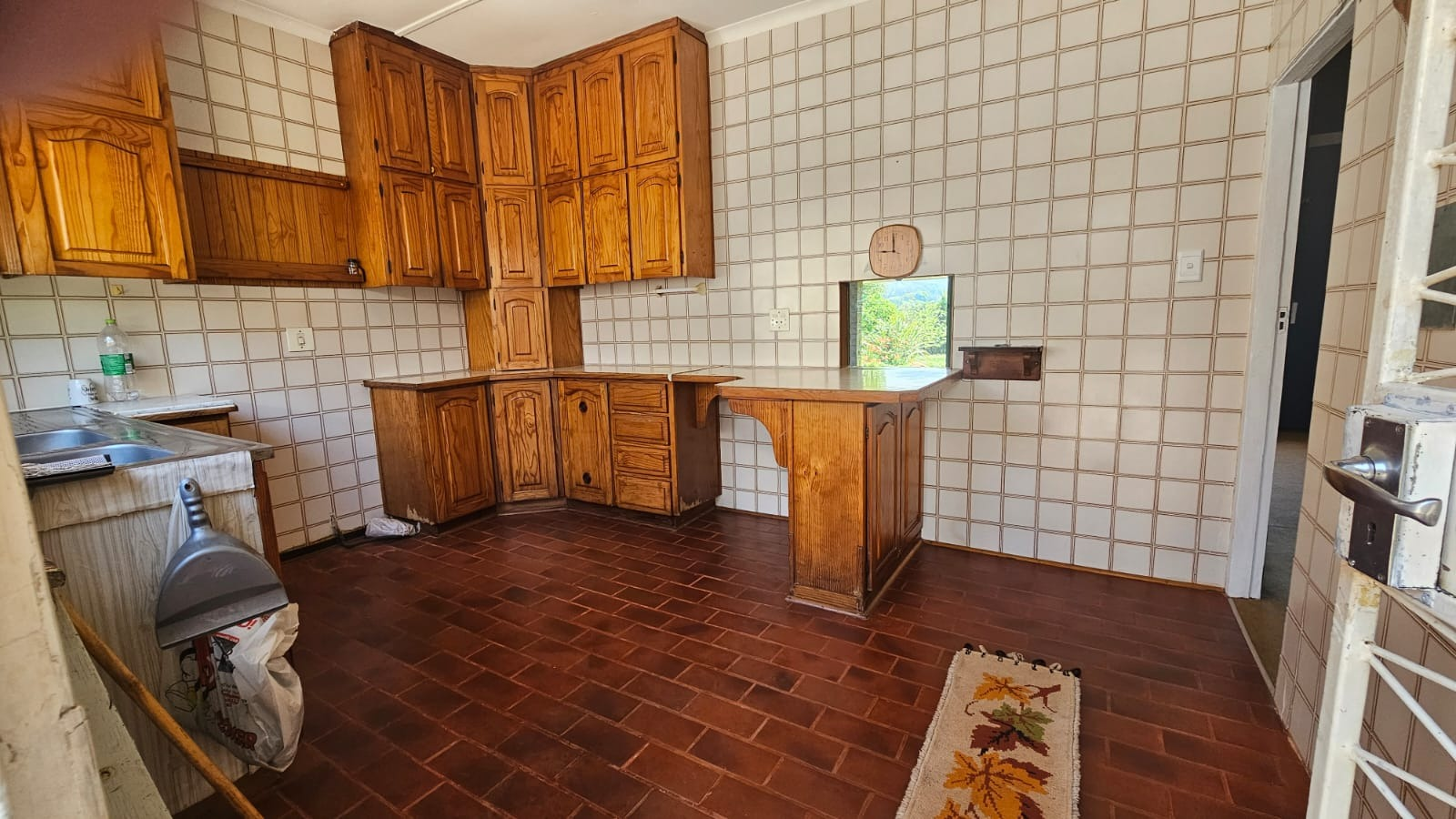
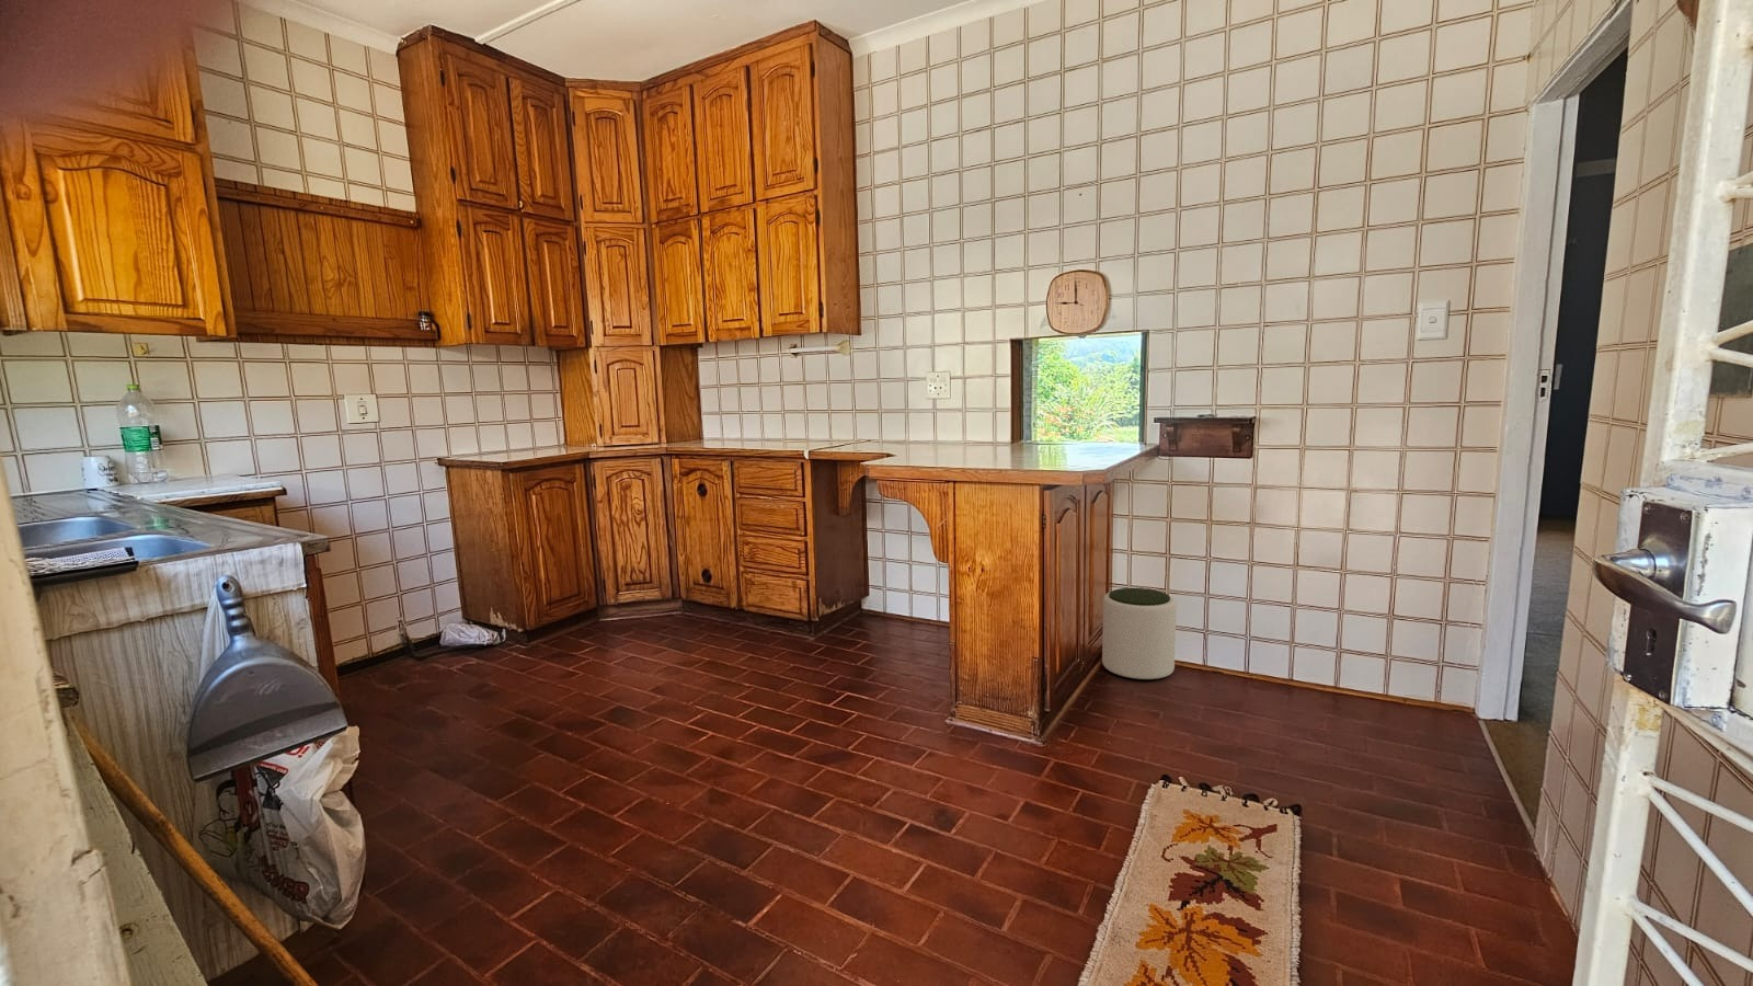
+ plant pot [1102,588,1176,681]
